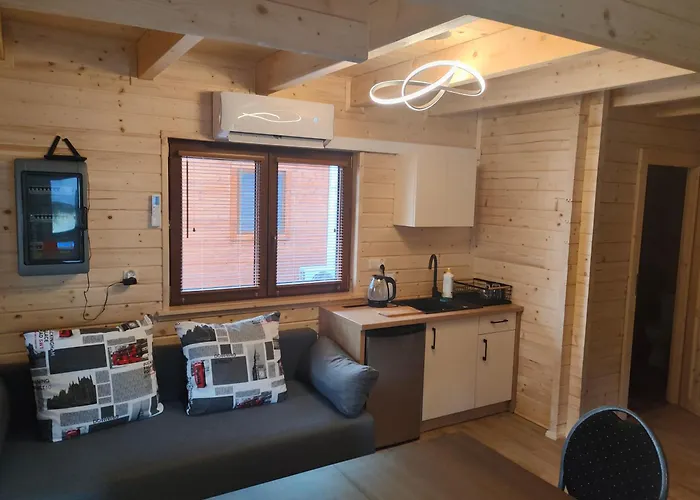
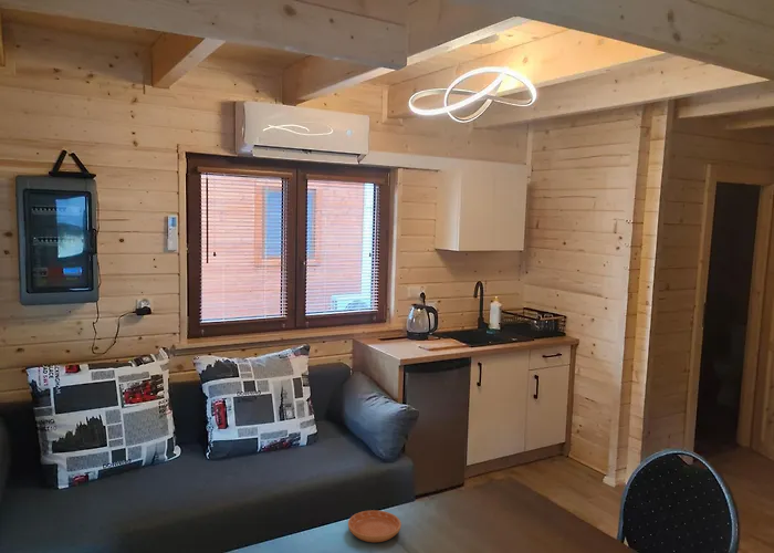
+ saucer [347,509,402,543]
